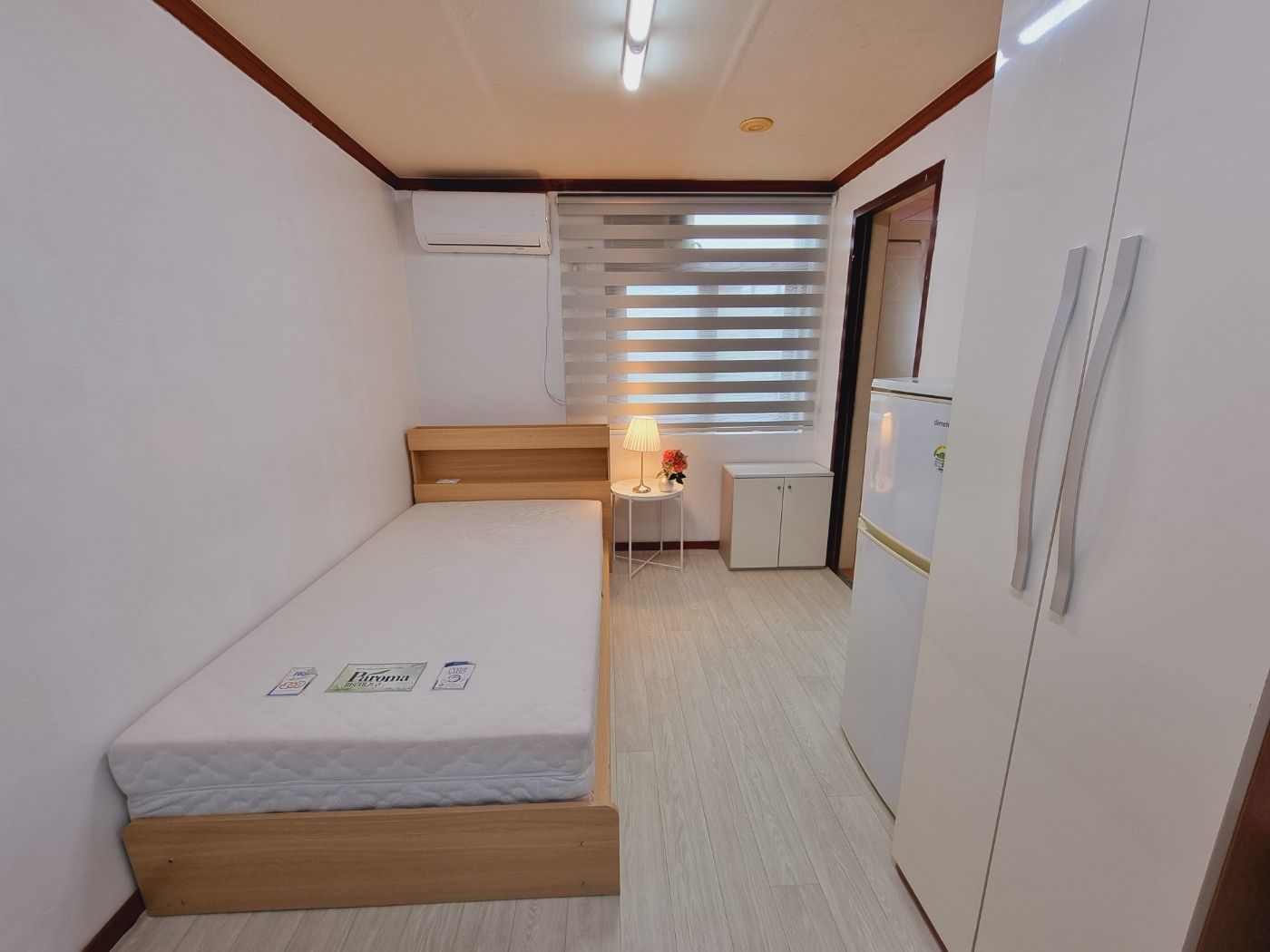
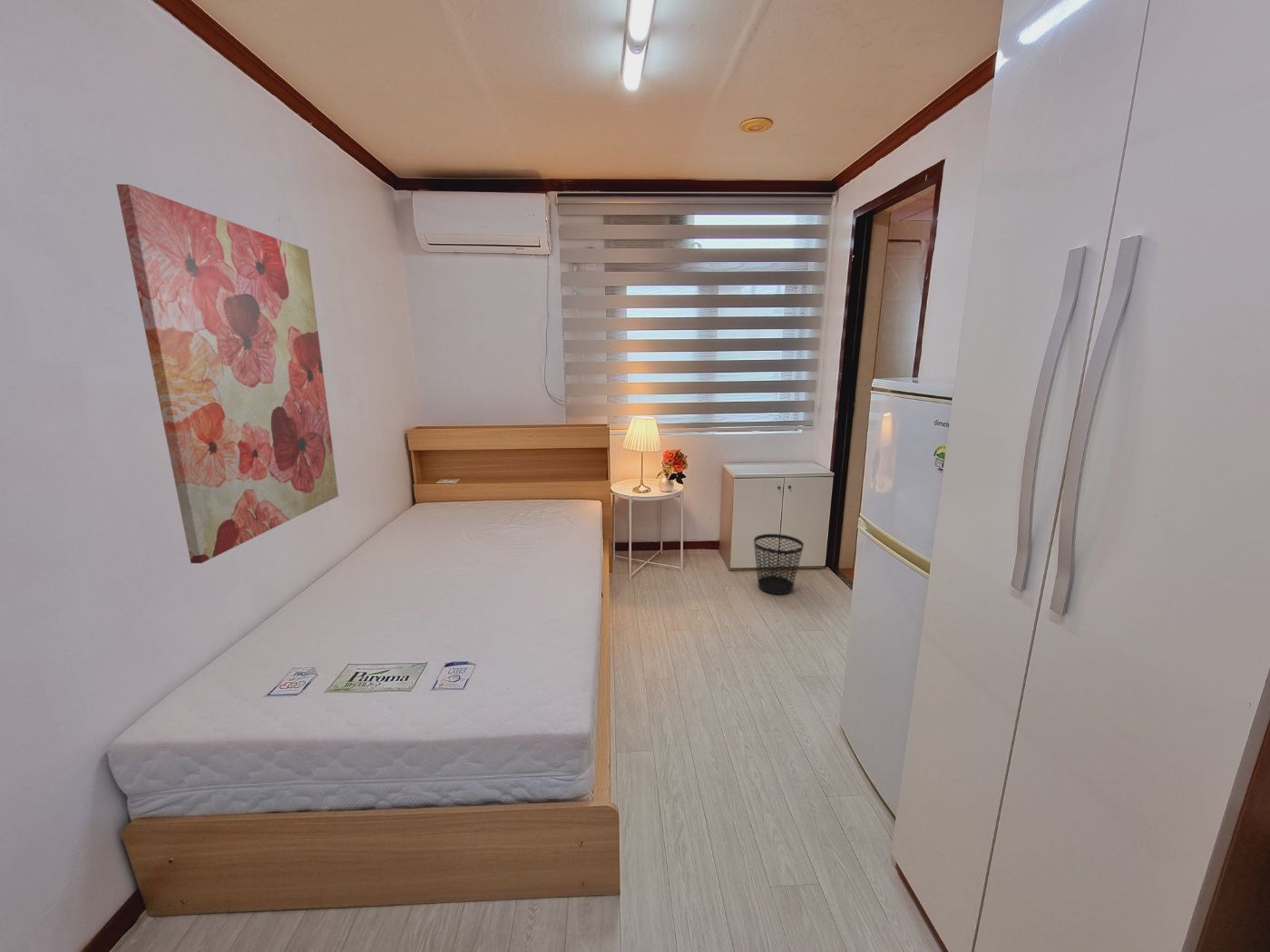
+ wastebasket [753,533,805,595]
+ wall art [115,183,339,564]
